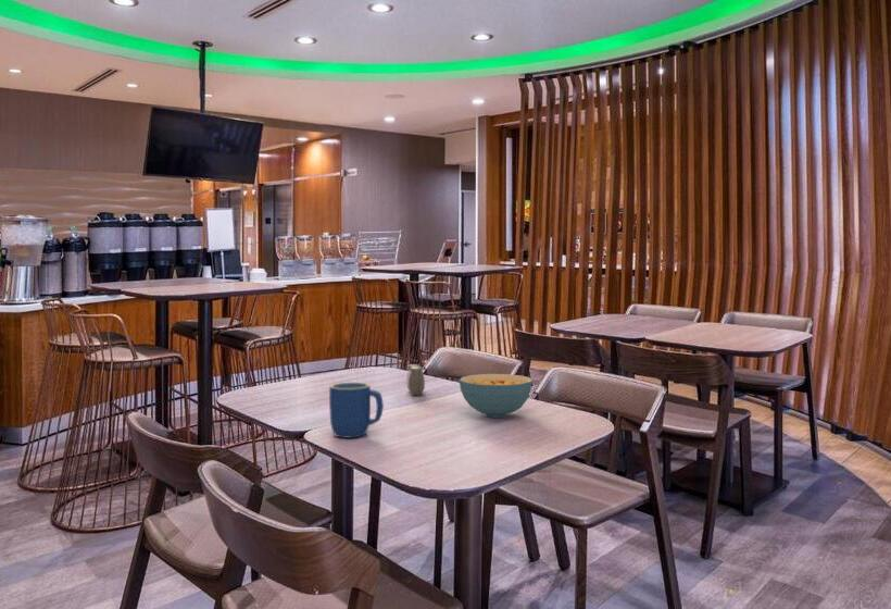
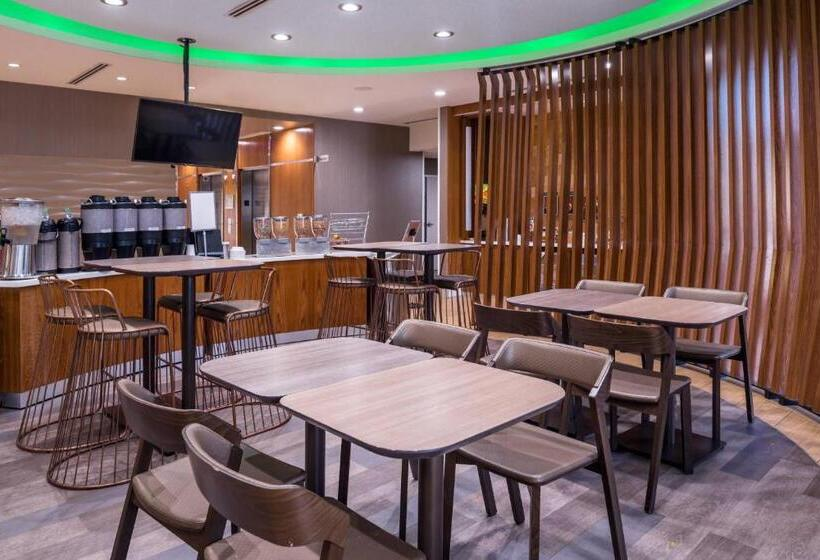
- mug [328,382,385,439]
- cereal bowl [459,373,534,419]
- salt and pepper shaker [405,363,426,396]
